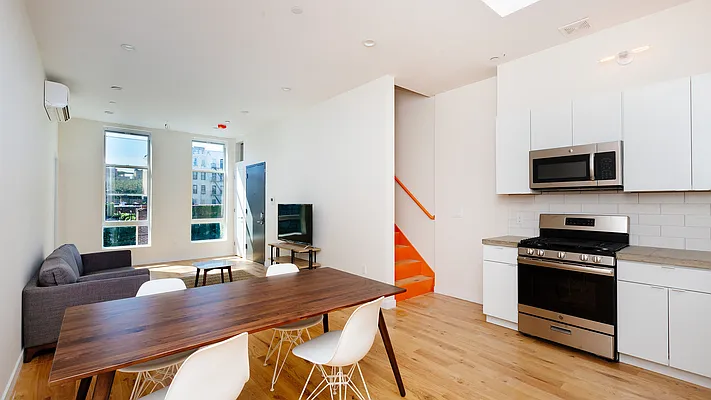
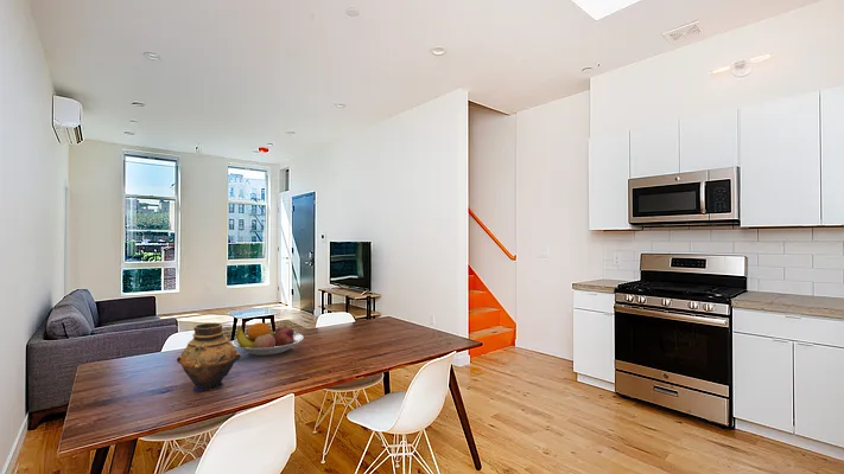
+ vase [176,321,242,392]
+ fruit bowl [231,322,304,357]
